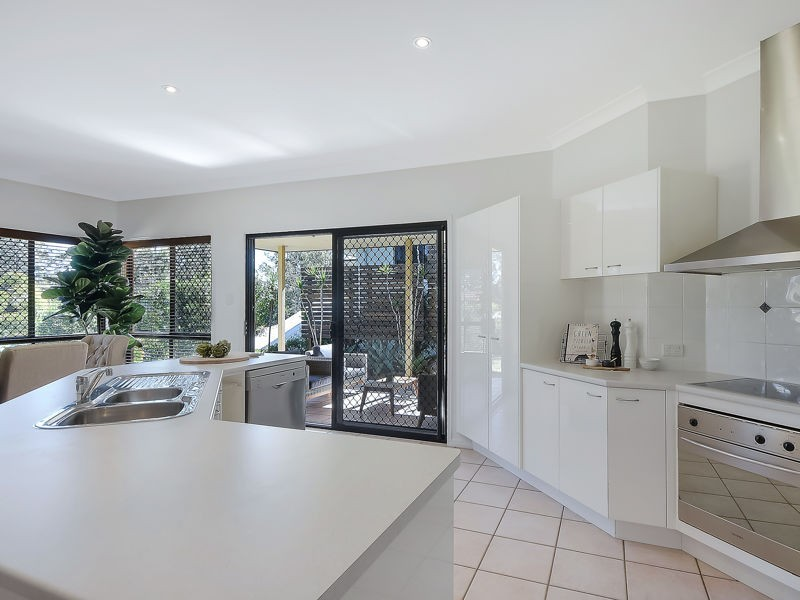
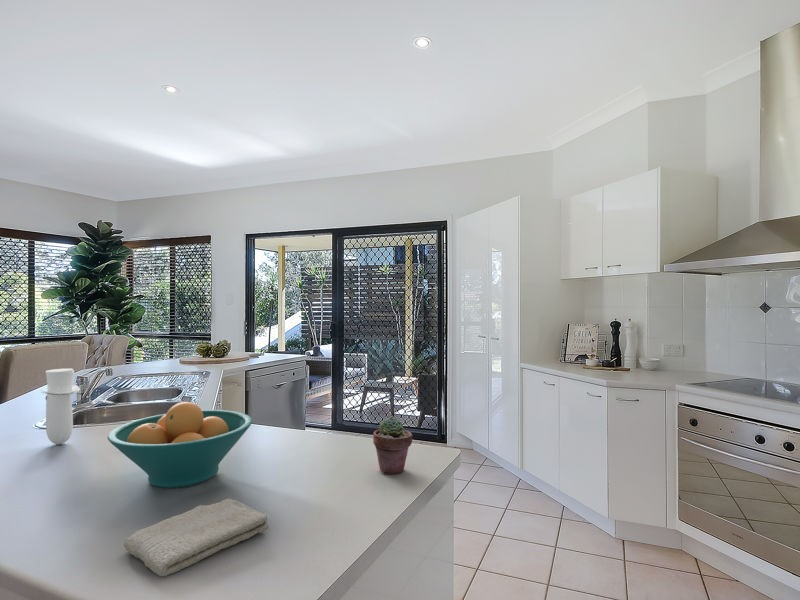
+ washcloth [123,498,269,577]
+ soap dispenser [40,367,115,445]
+ potted succulent [372,416,414,476]
+ fruit bowl [107,401,253,489]
